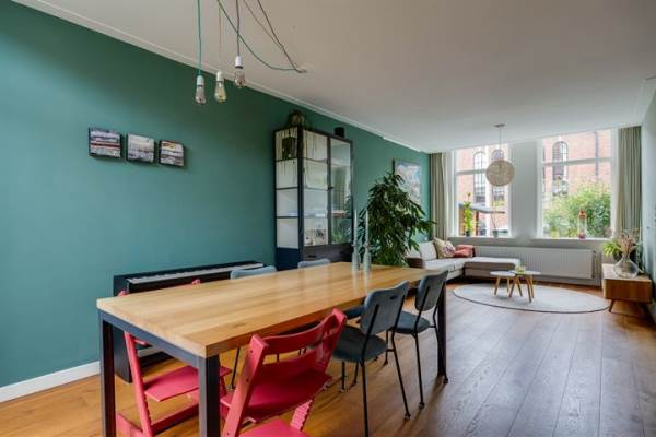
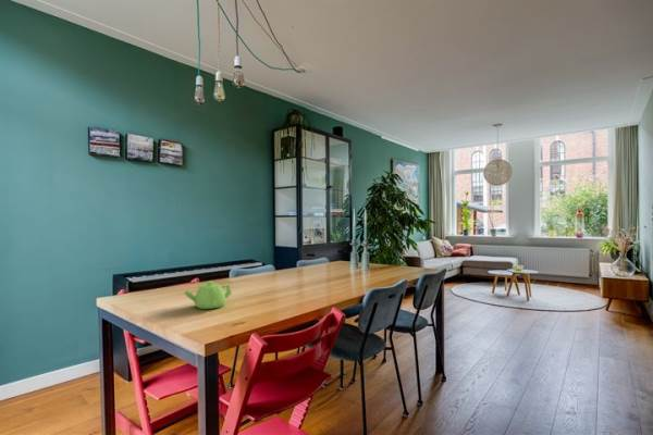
+ teapot [183,281,233,310]
